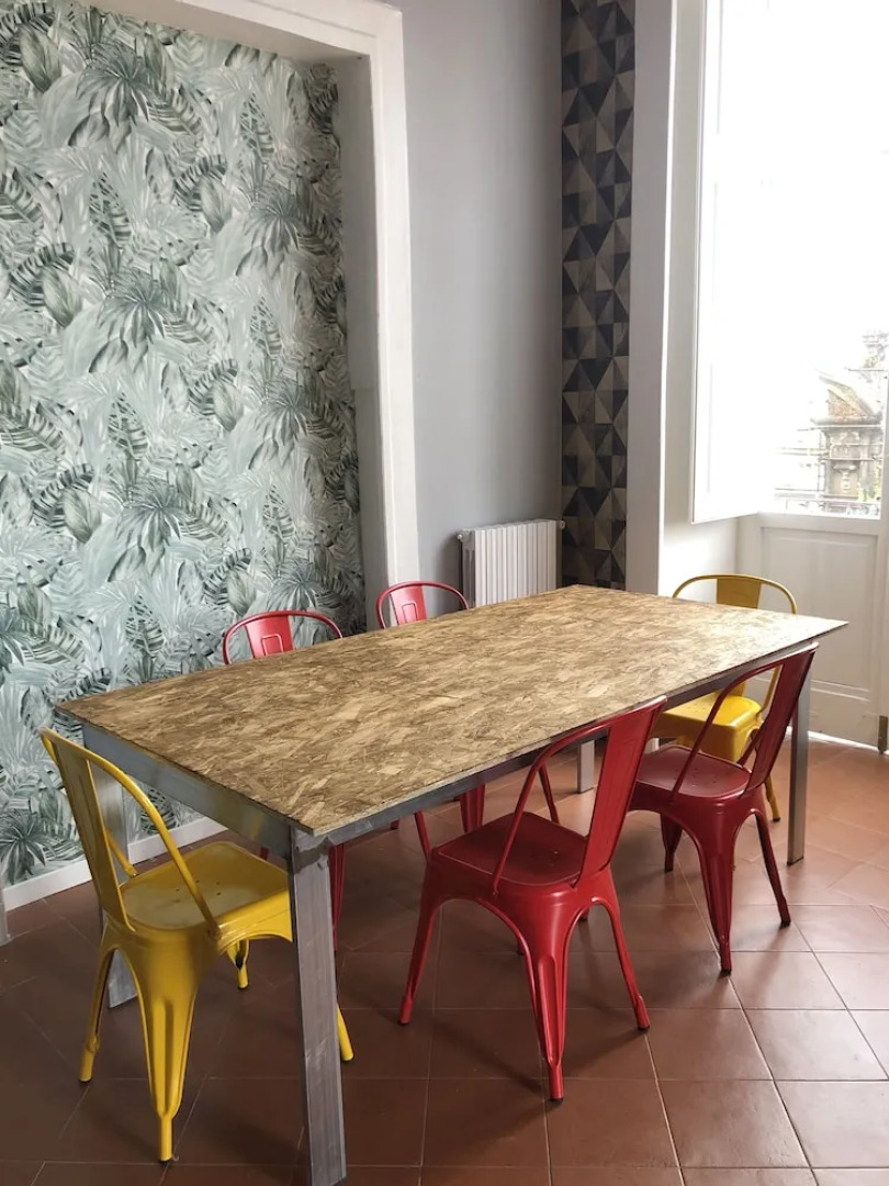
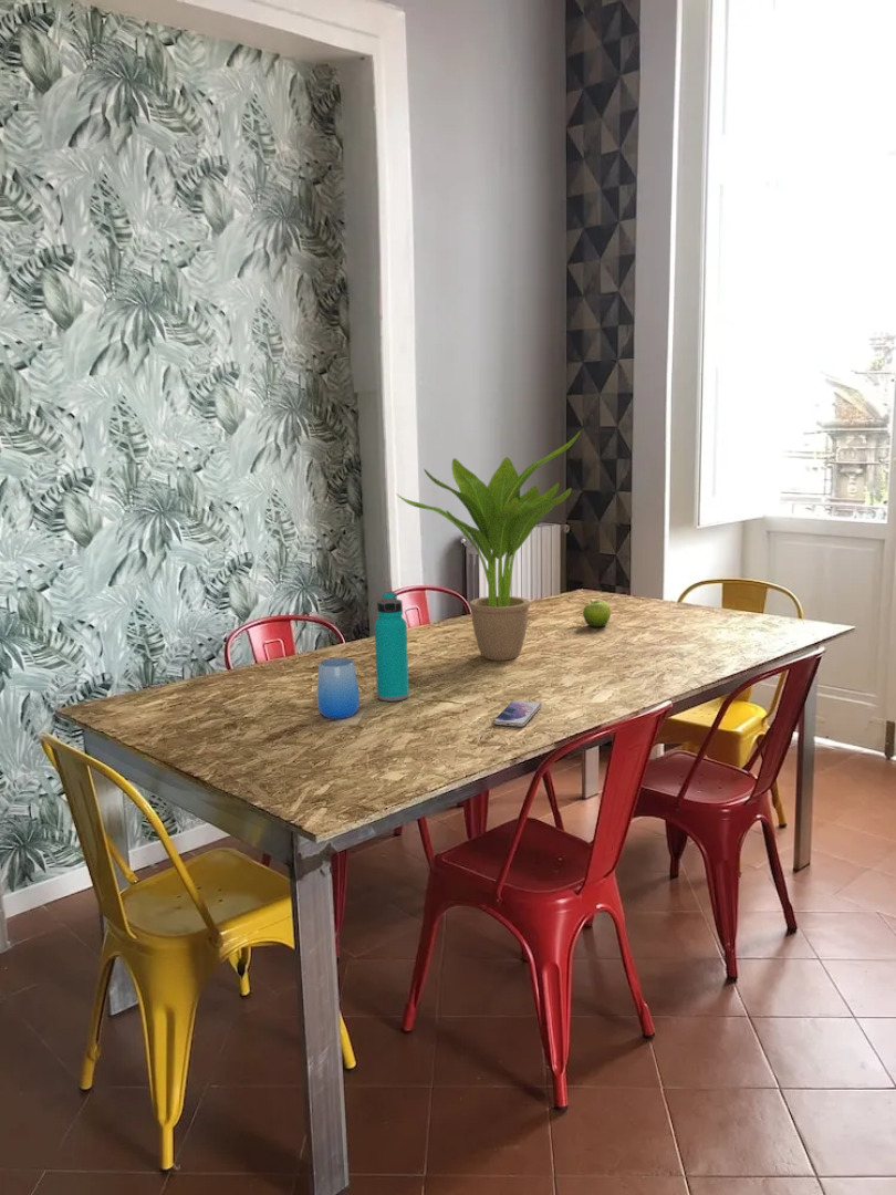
+ water bottle [374,591,410,703]
+ smartphone [492,699,543,728]
+ cup [315,657,361,720]
+ potted plant [395,429,582,662]
+ fruit [582,599,612,627]
